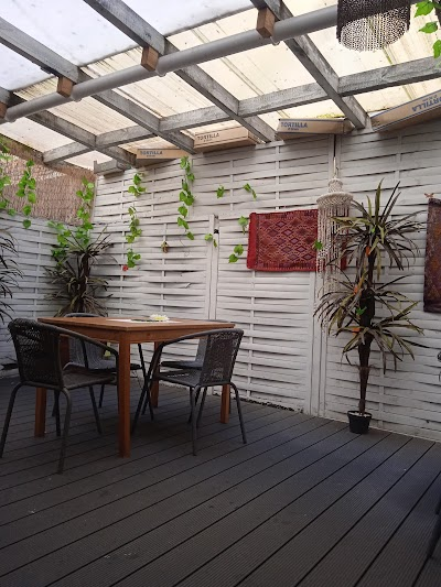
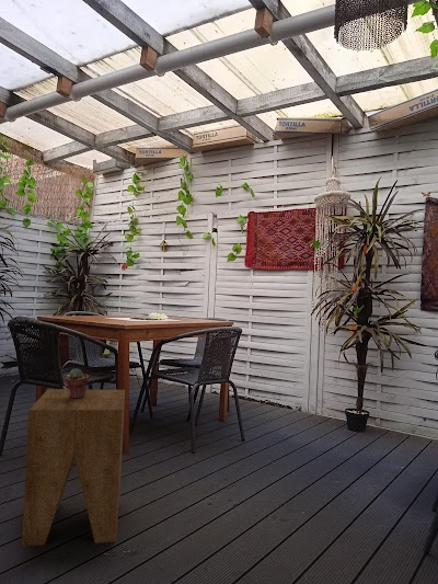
+ side table [21,388,126,547]
+ potted succulent [65,367,90,399]
